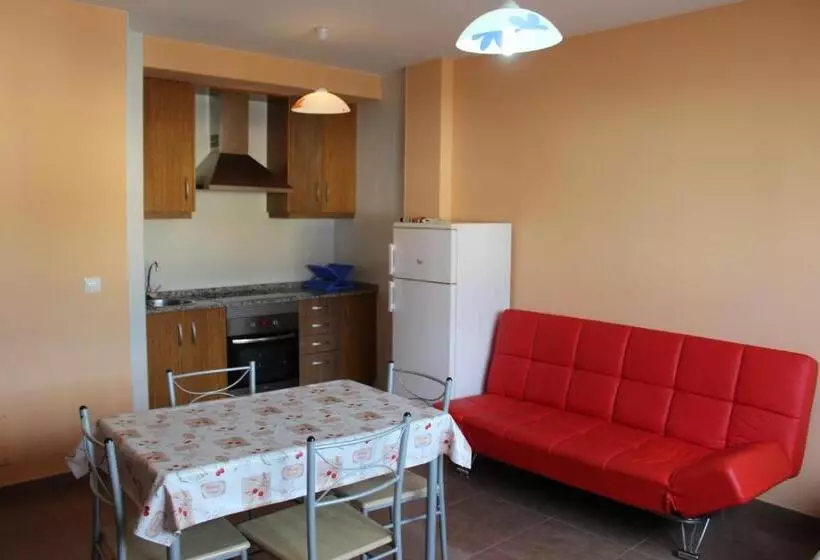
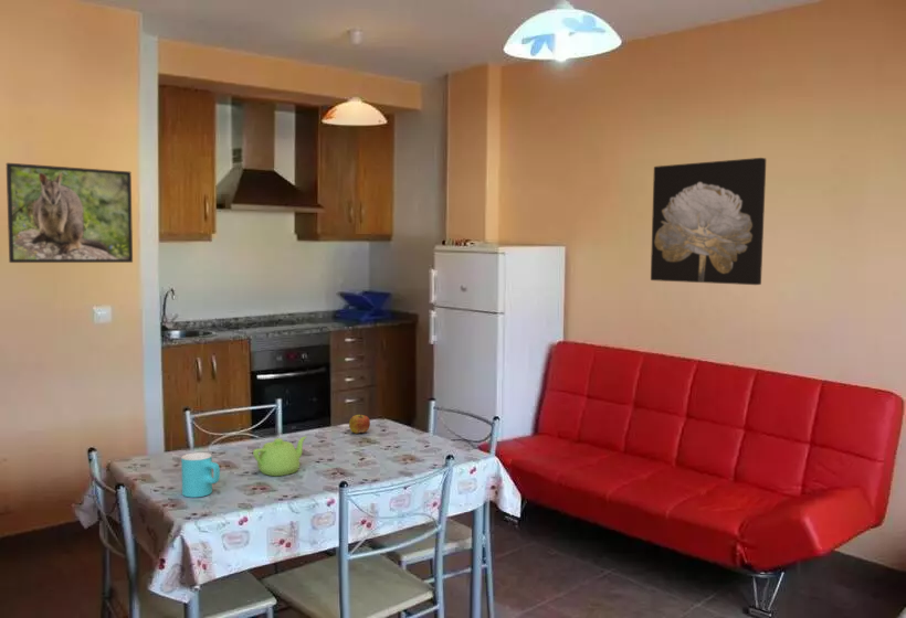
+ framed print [6,162,134,264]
+ apple [348,413,371,435]
+ cup [180,451,221,499]
+ teapot [252,435,308,477]
+ wall art [650,157,767,286]
